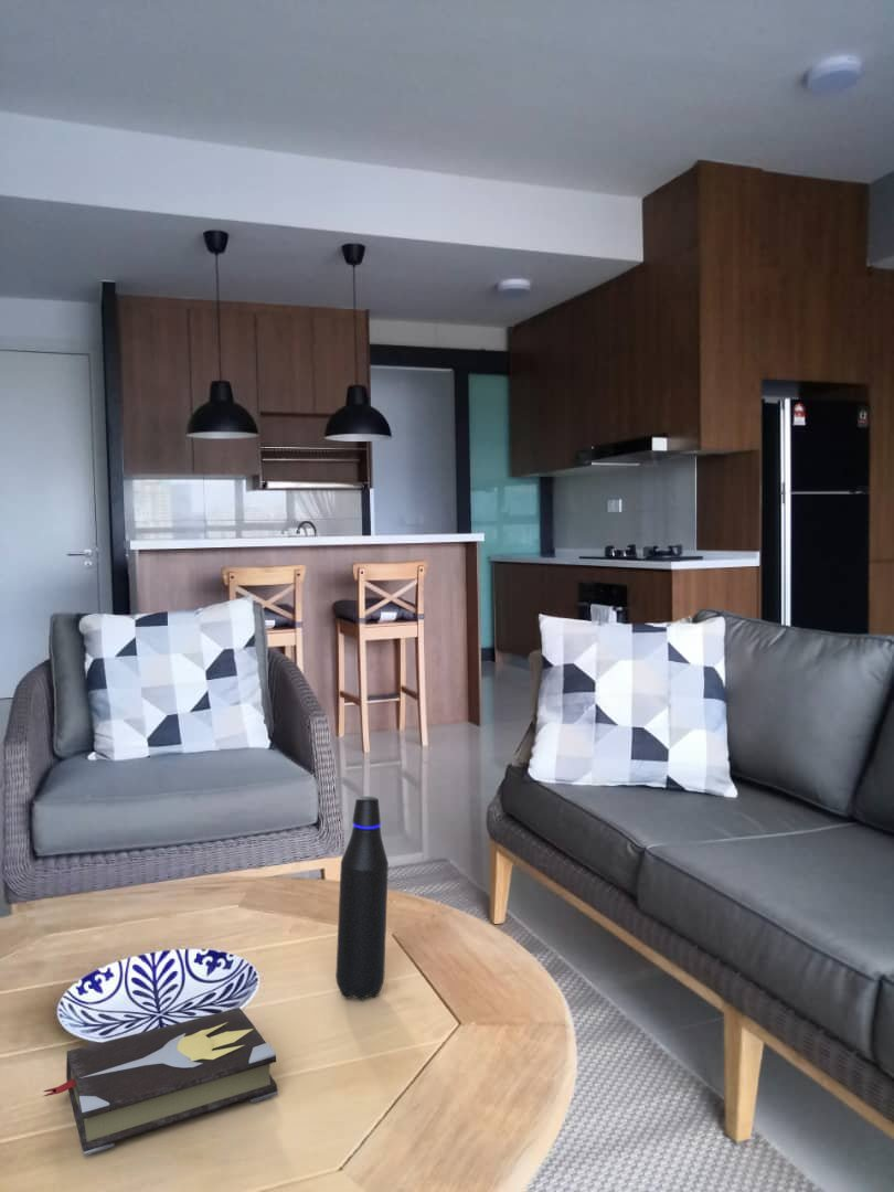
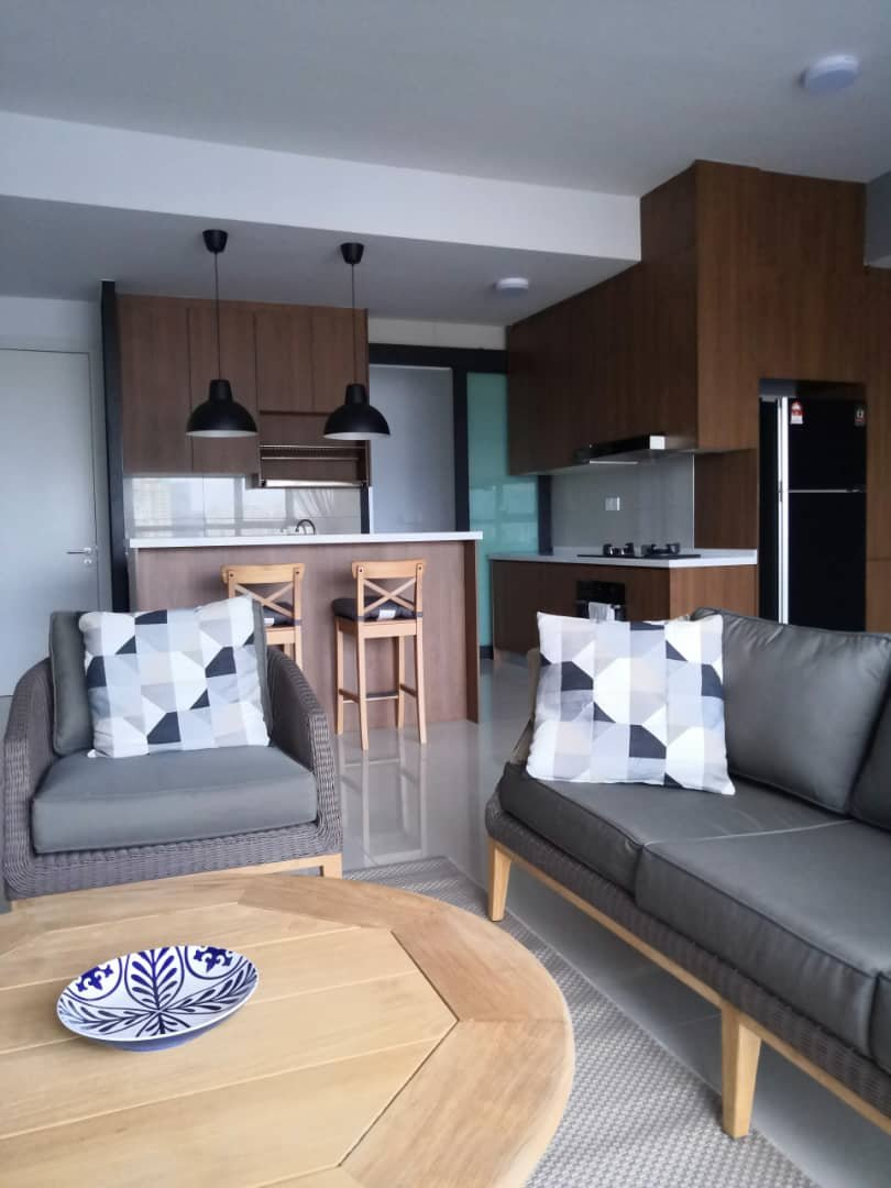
- hardback book [42,1007,279,1157]
- water bottle [334,796,390,1001]
